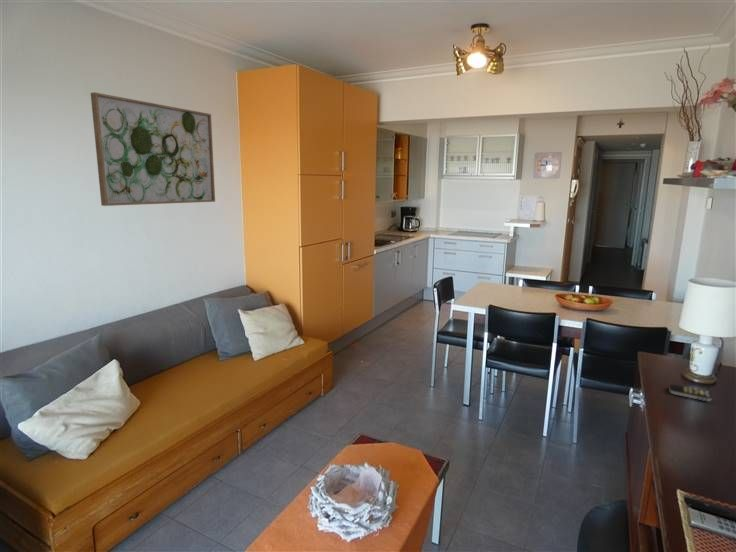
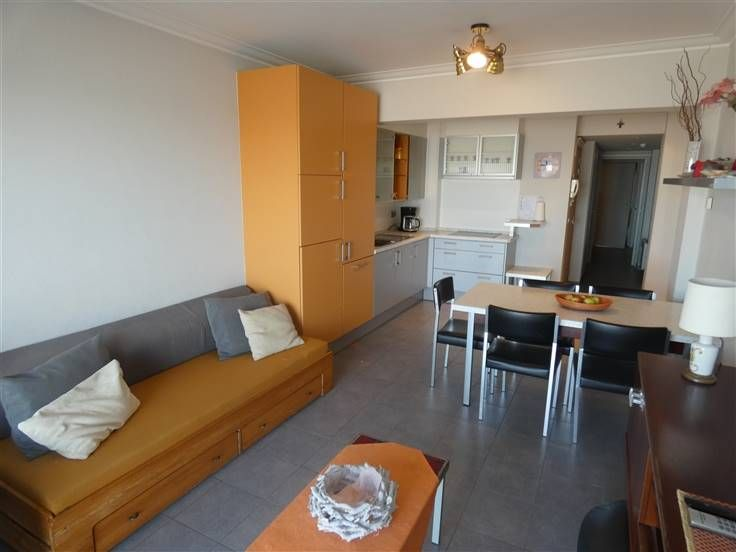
- remote control [669,384,713,402]
- wall art [90,91,216,207]
